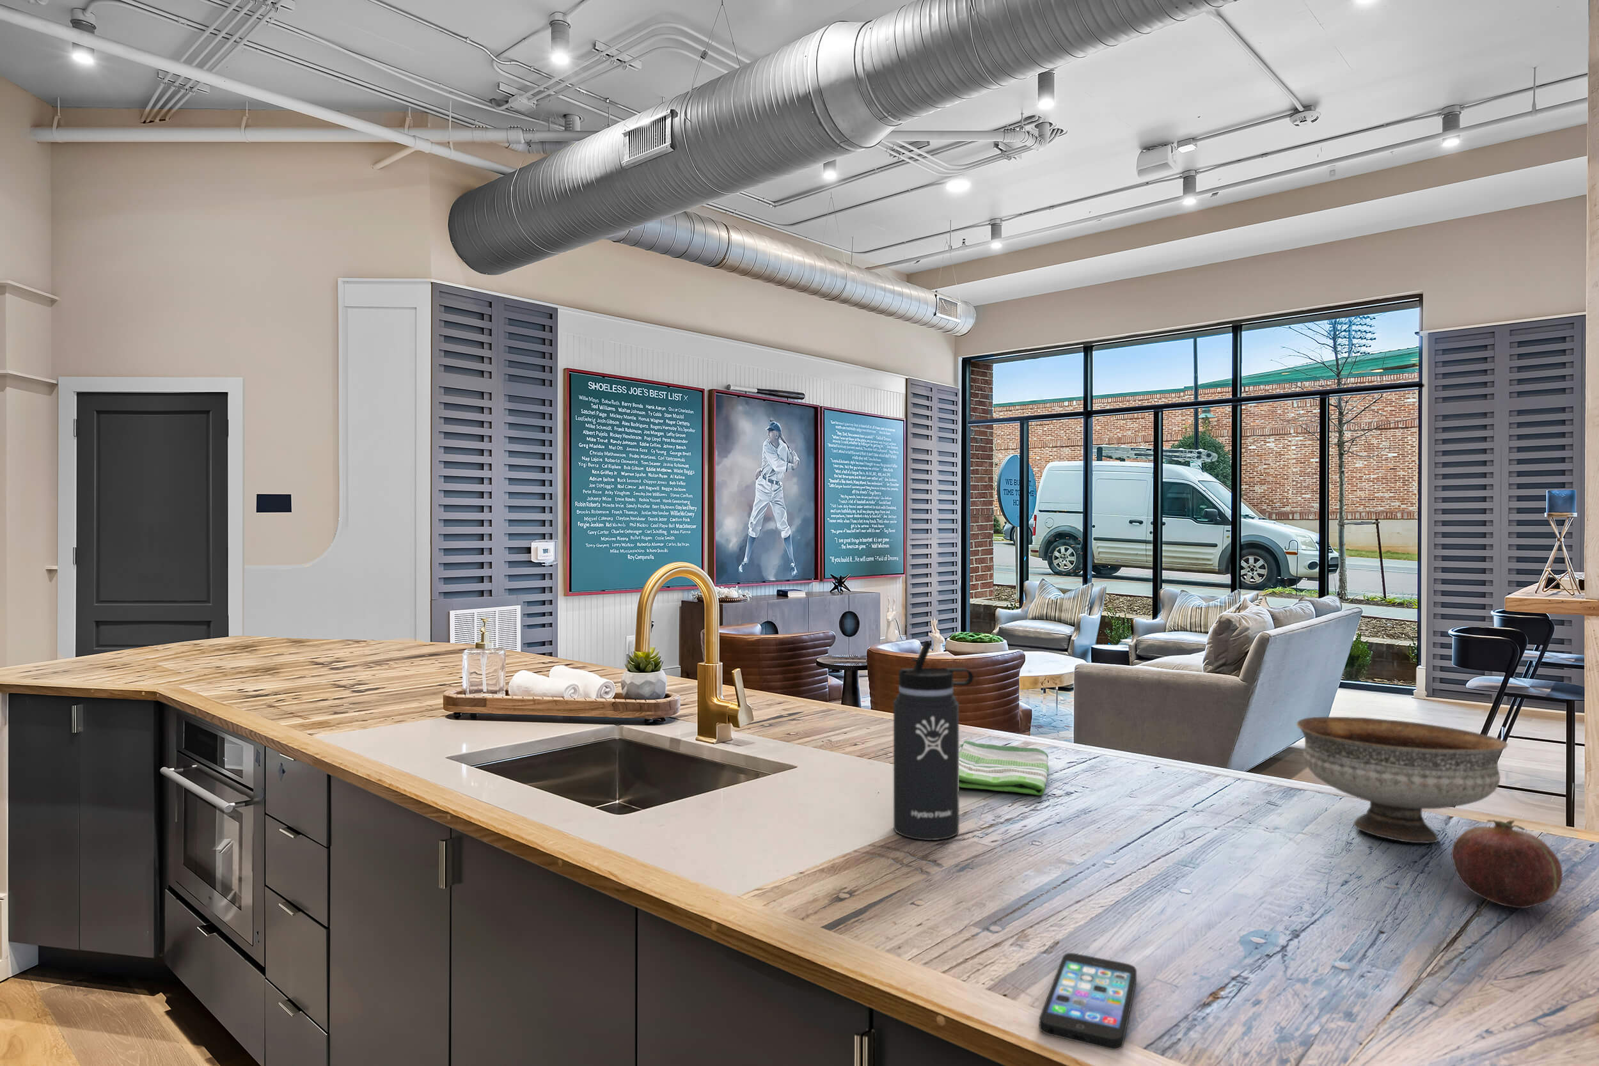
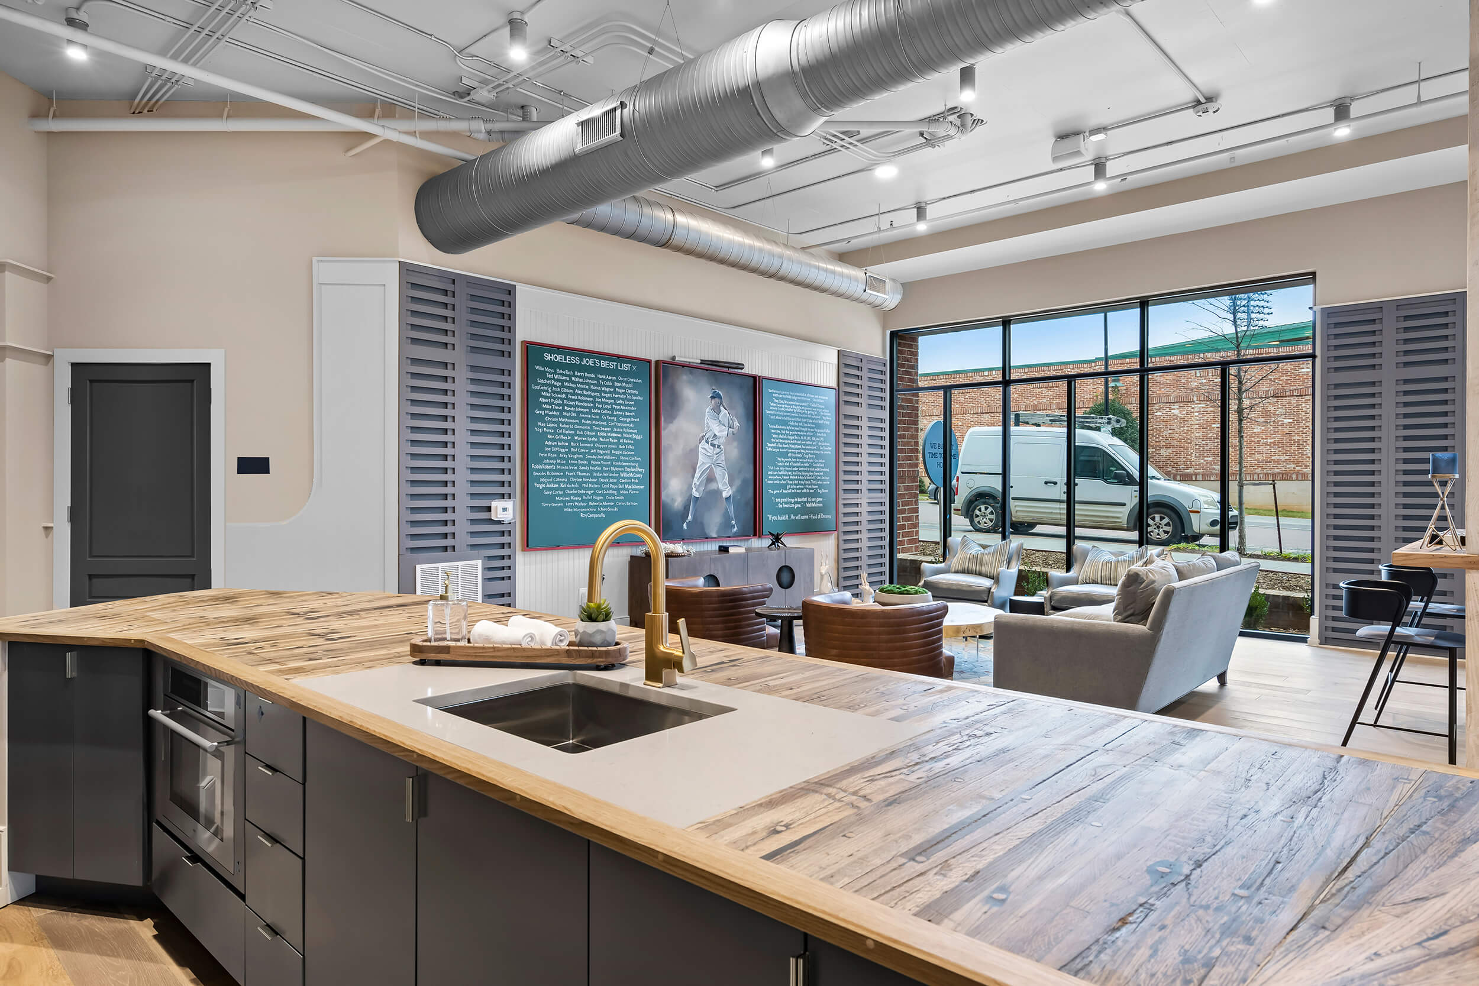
- bowl [1296,716,1509,844]
- dish towel [959,740,1049,796]
- smartphone [1039,952,1137,1051]
- thermos bottle [892,639,974,841]
- fruit [1450,820,1563,909]
